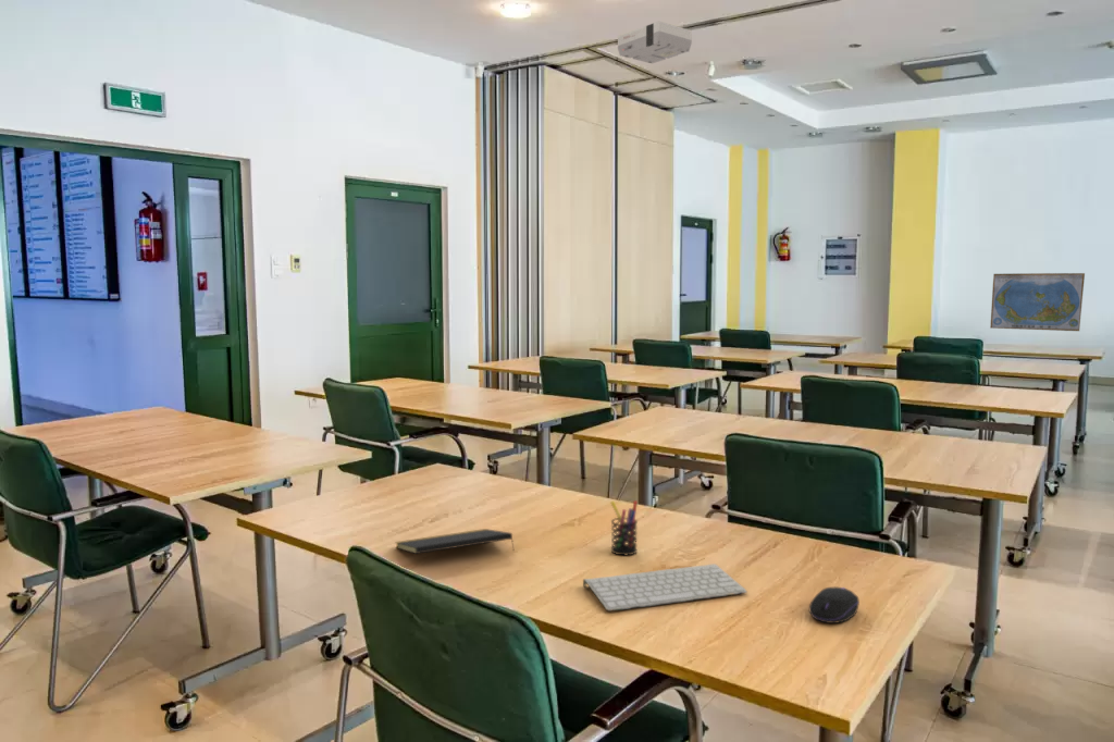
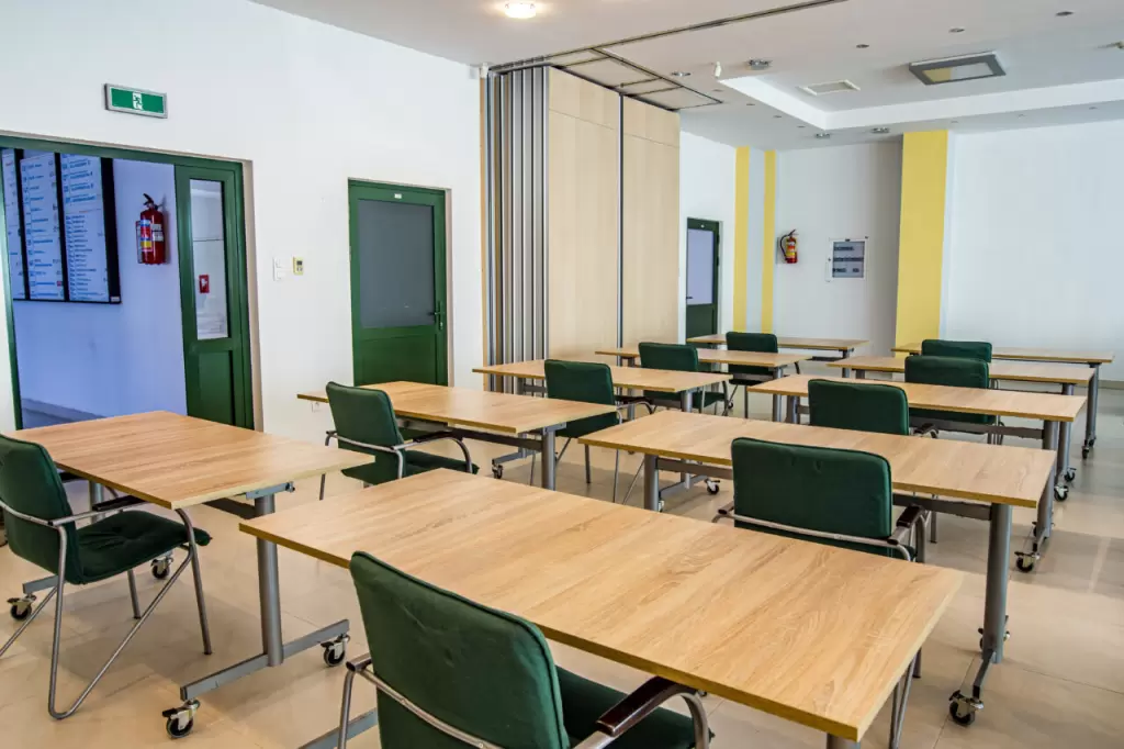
- projector [617,21,693,64]
- computer mouse [808,585,861,624]
- pen holder [609,499,639,556]
- keyboard [582,562,747,613]
- notepad [394,528,516,555]
- world map [989,272,1086,332]
